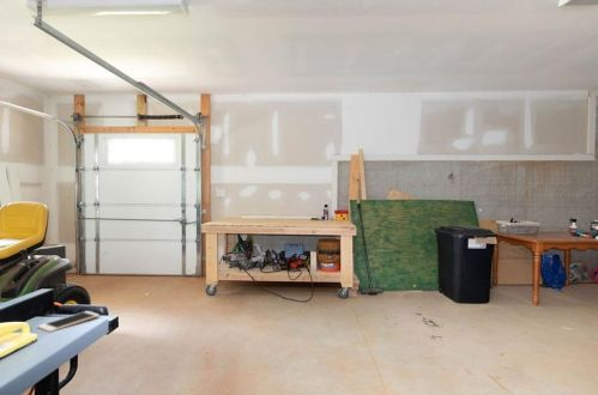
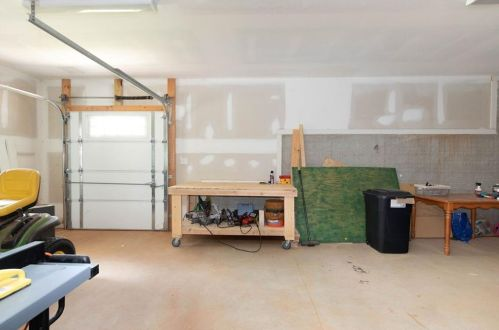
- cell phone [37,310,101,333]
